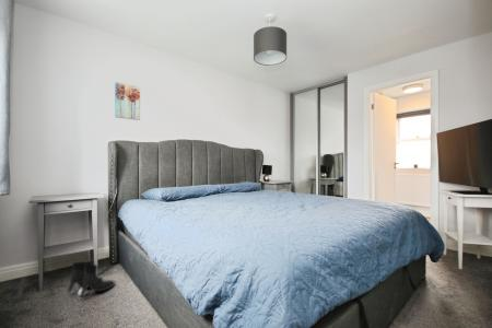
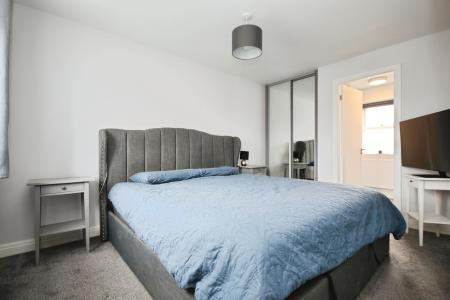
- boots [67,260,116,297]
- wall art [114,81,141,121]
